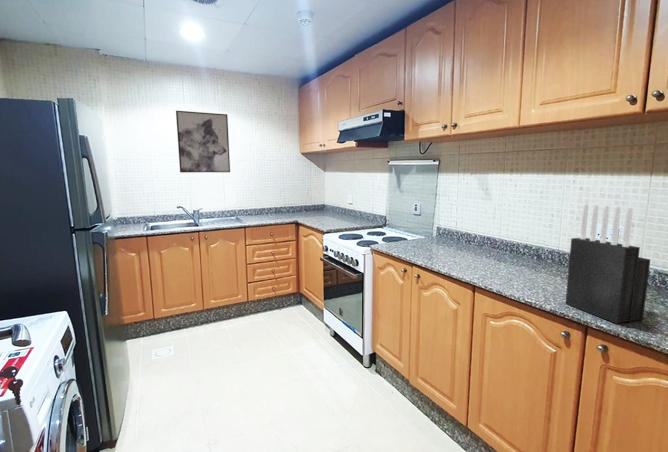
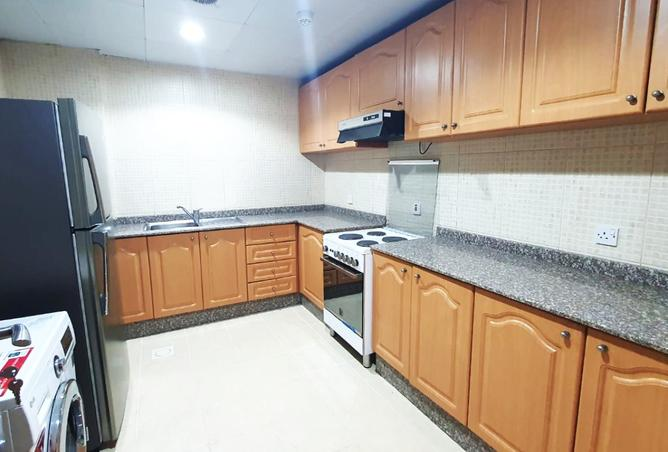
- knife block [565,203,651,325]
- wall art [175,110,231,173]
